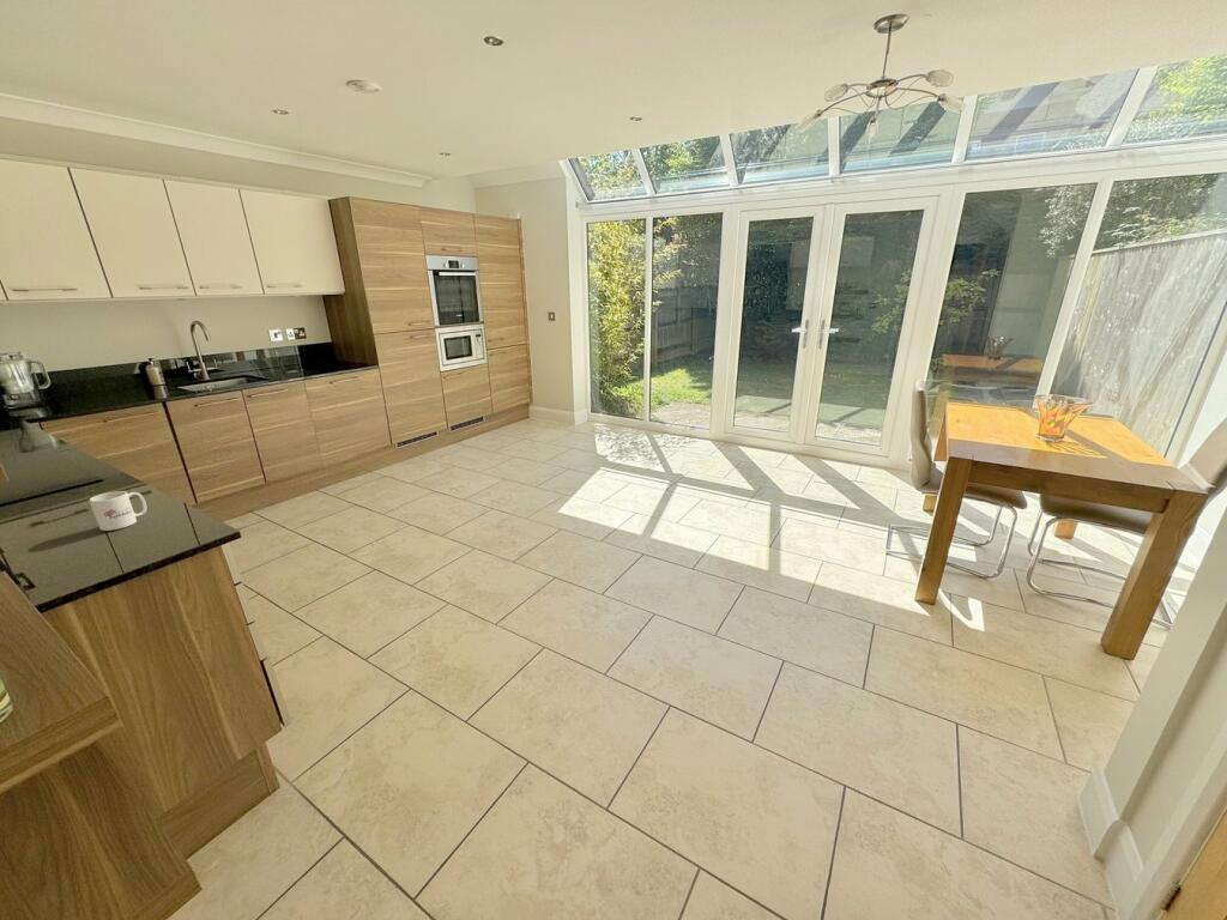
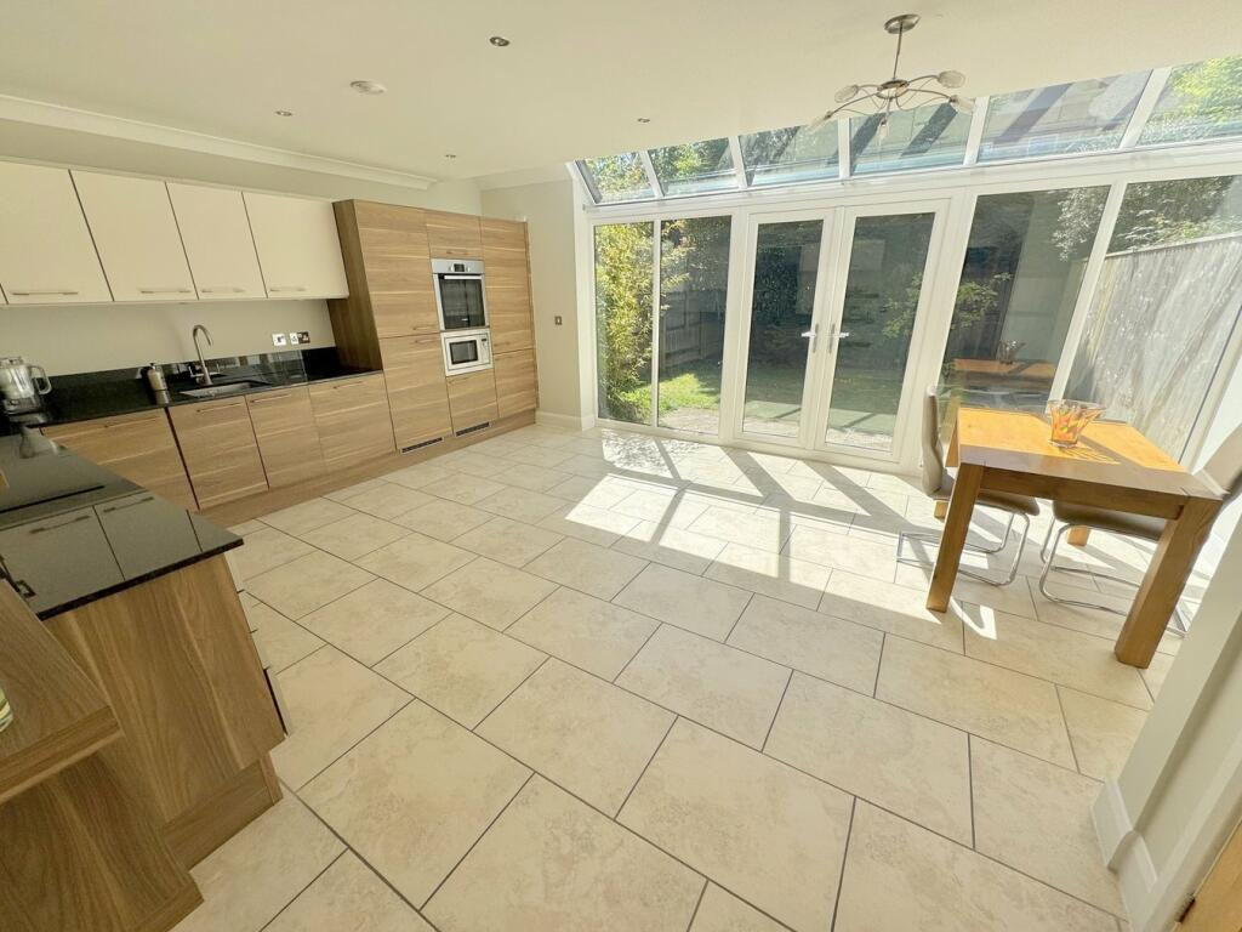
- mug [89,490,147,532]
